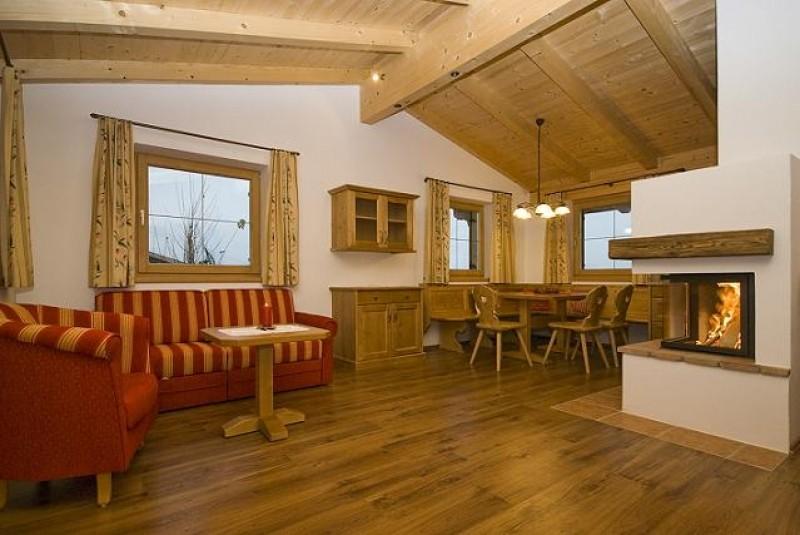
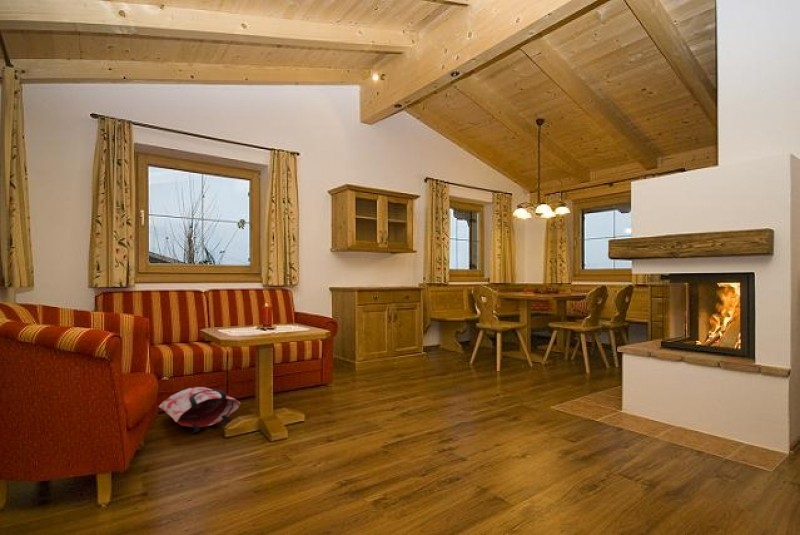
+ bag [157,386,242,434]
